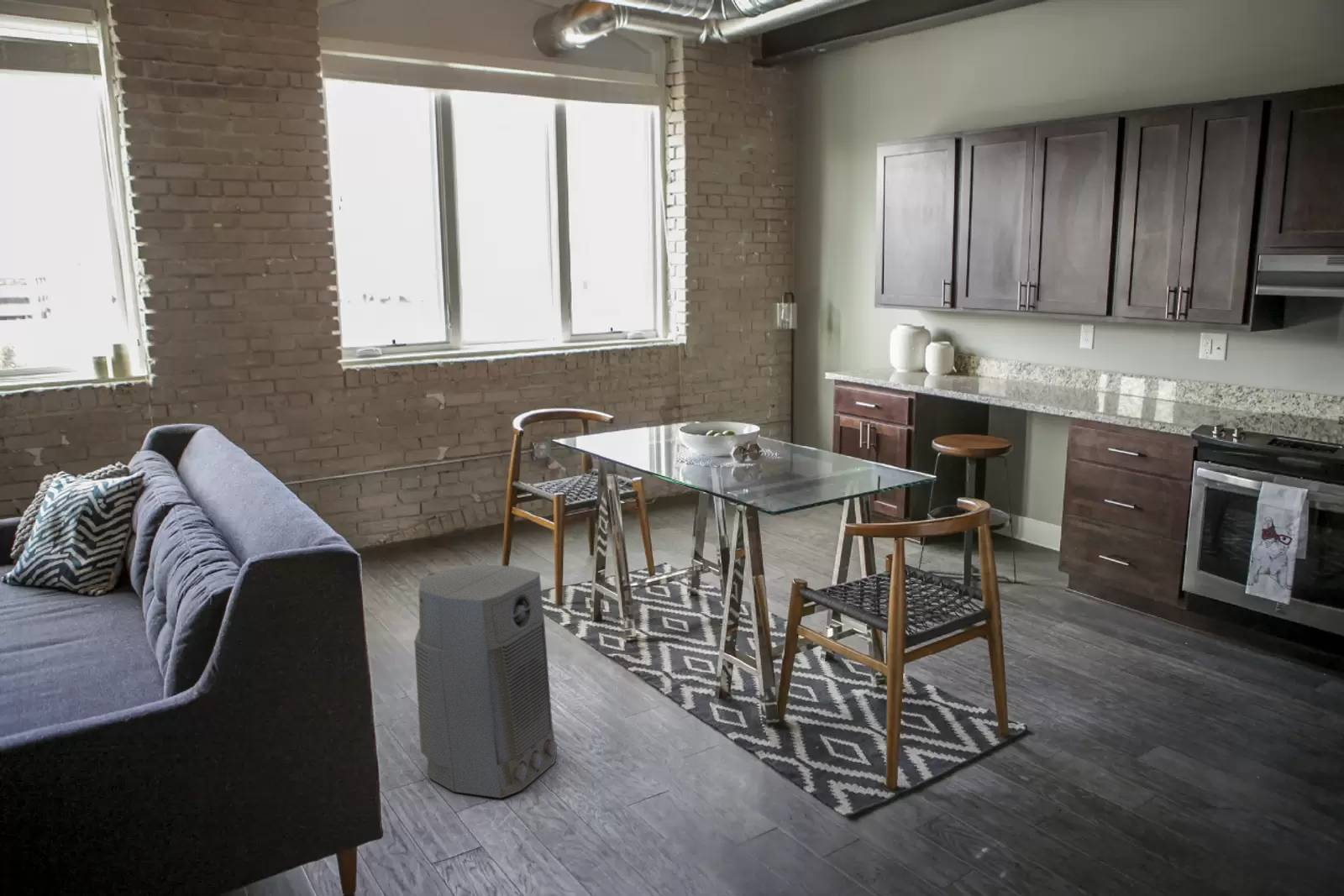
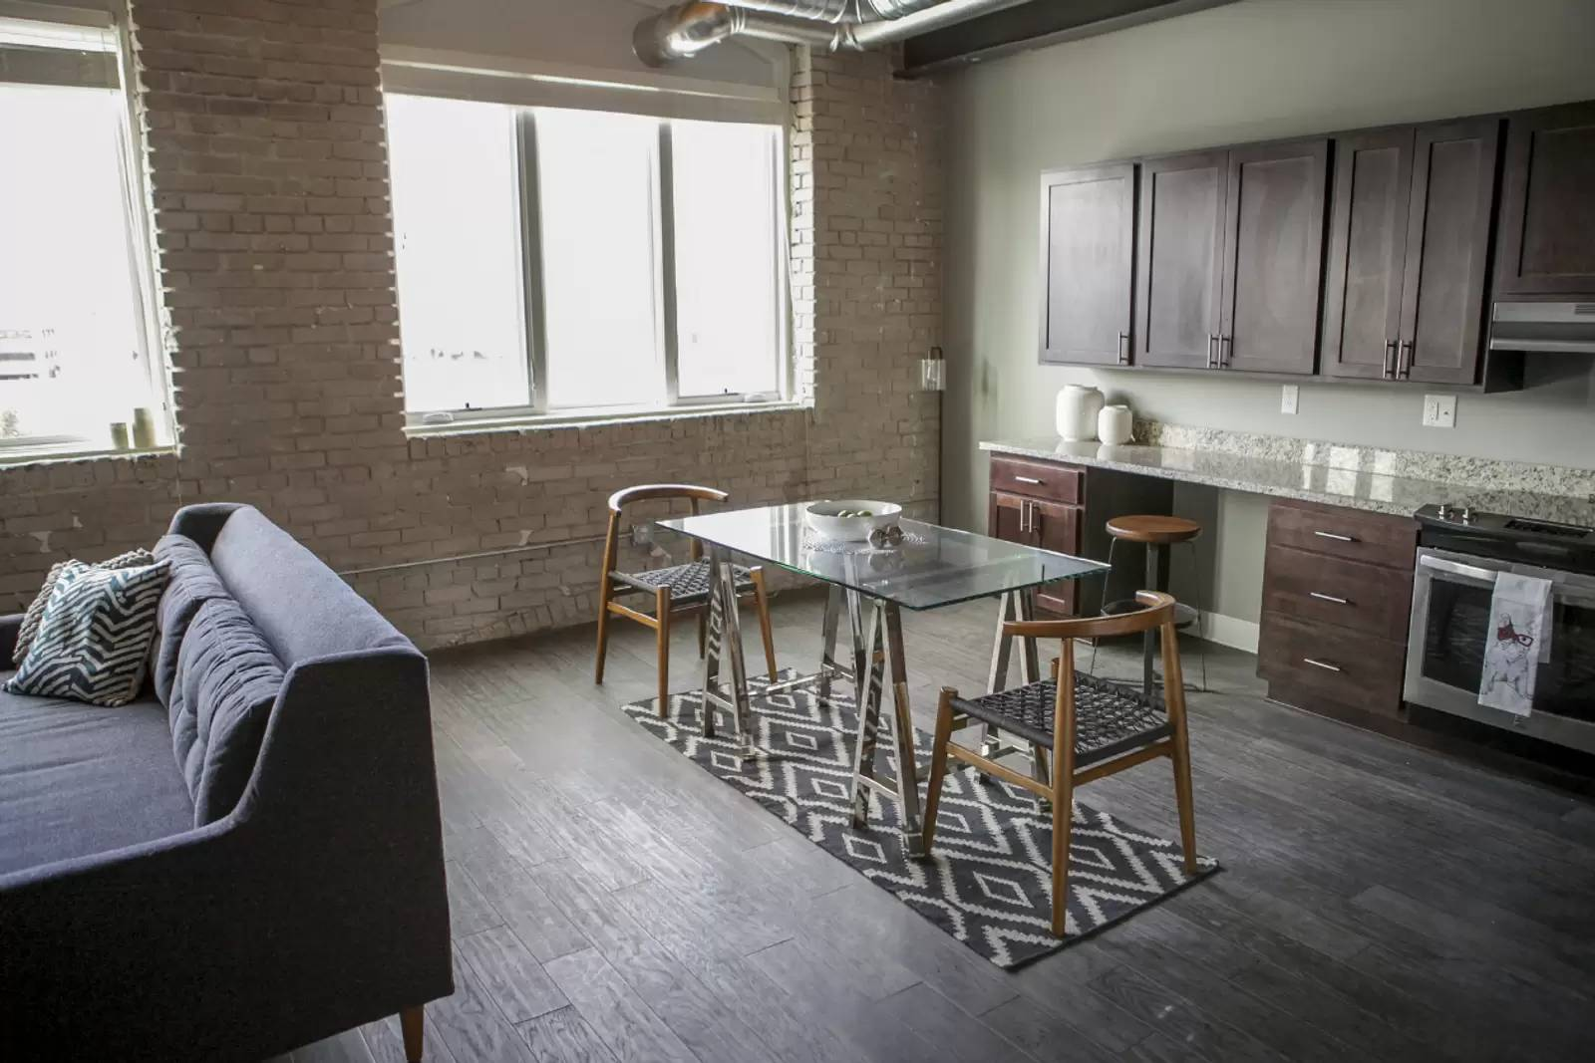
- air purifier [413,563,558,799]
